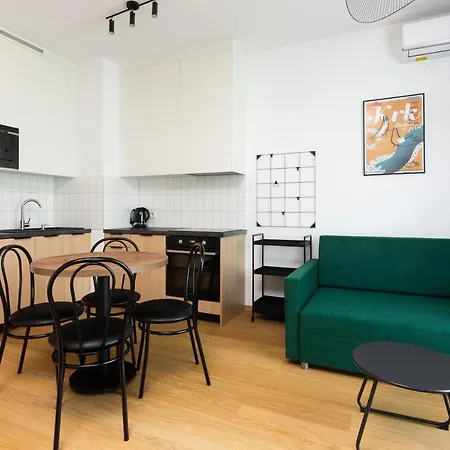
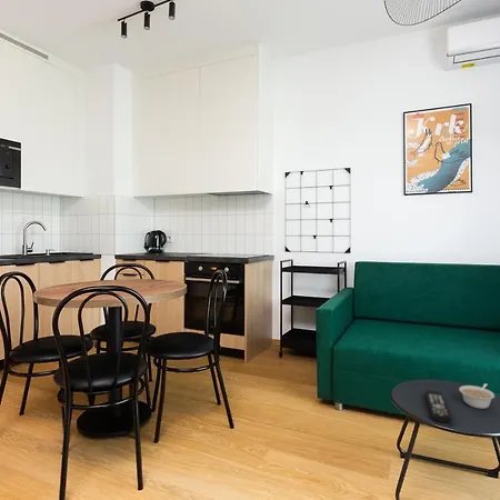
+ legume [458,382,496,410]
+ remote control [424,389,452,423]
